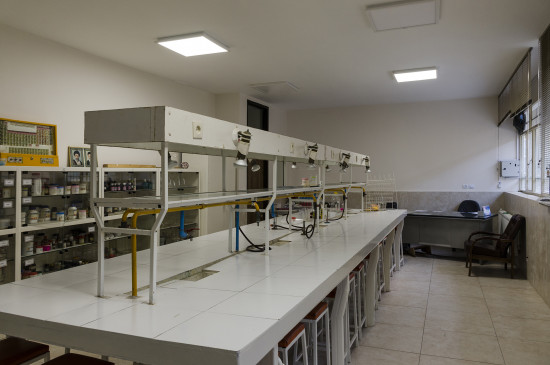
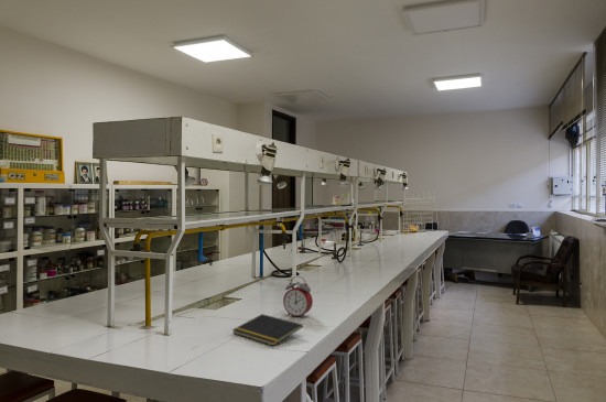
+ alarm clock [282,275,314,318]
+ notepad [231,313,304,347]
